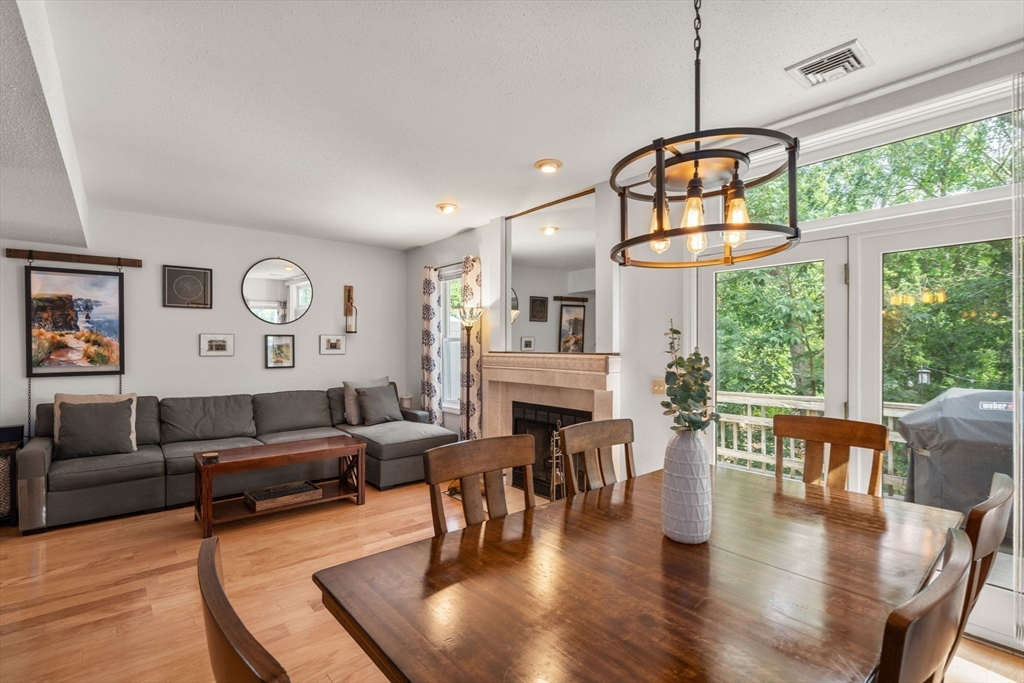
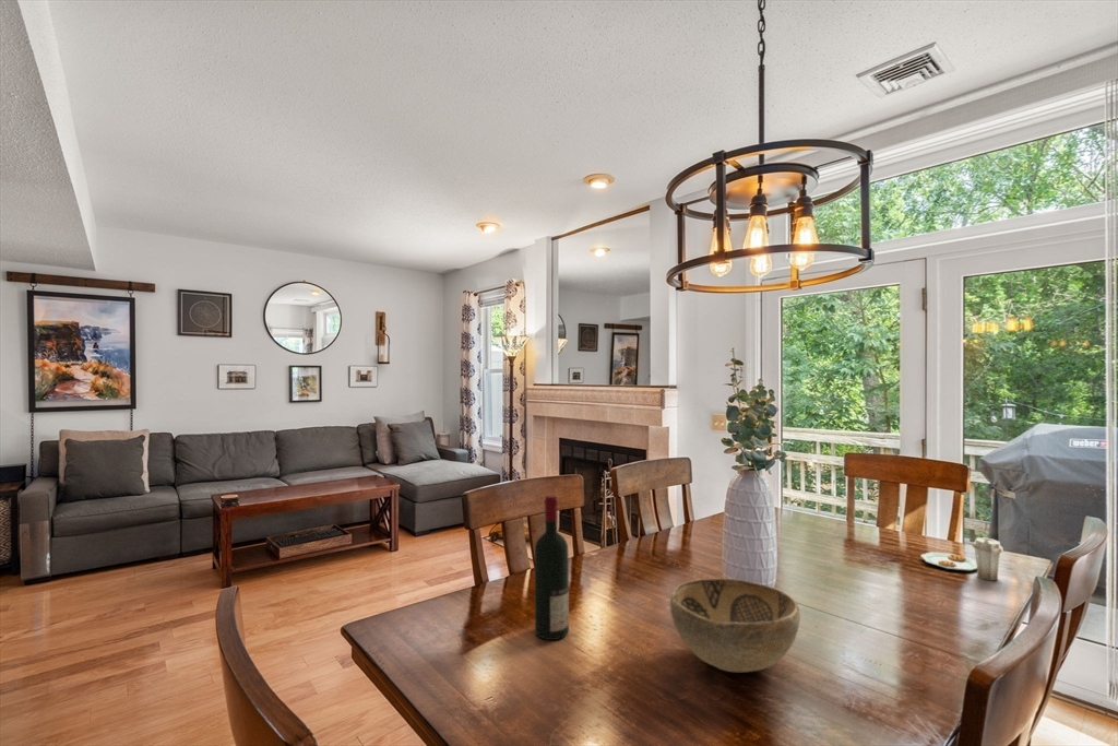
+ alcohol [534,494,570,641]
+ plate [919,536,1004,581]
+ decorative bowl [669,577,801,673]
